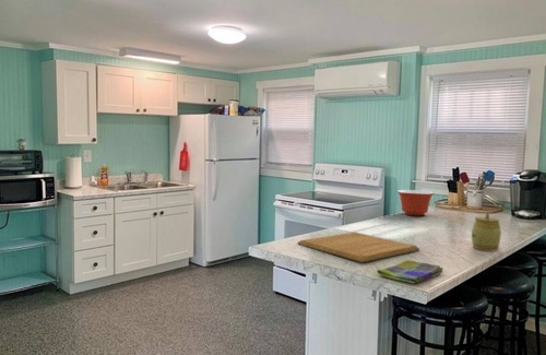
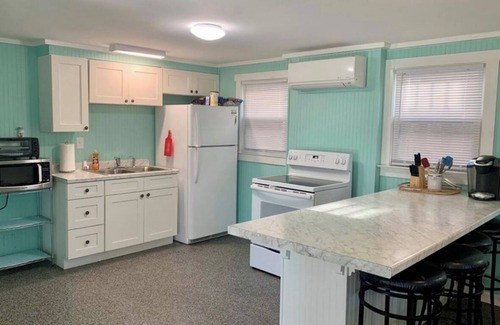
- mixing bowl [396,189,436,216]
- chopping board [297,232,420,263]
- jar [471,211,502,252]
- dish towel [376,259,444,285]
